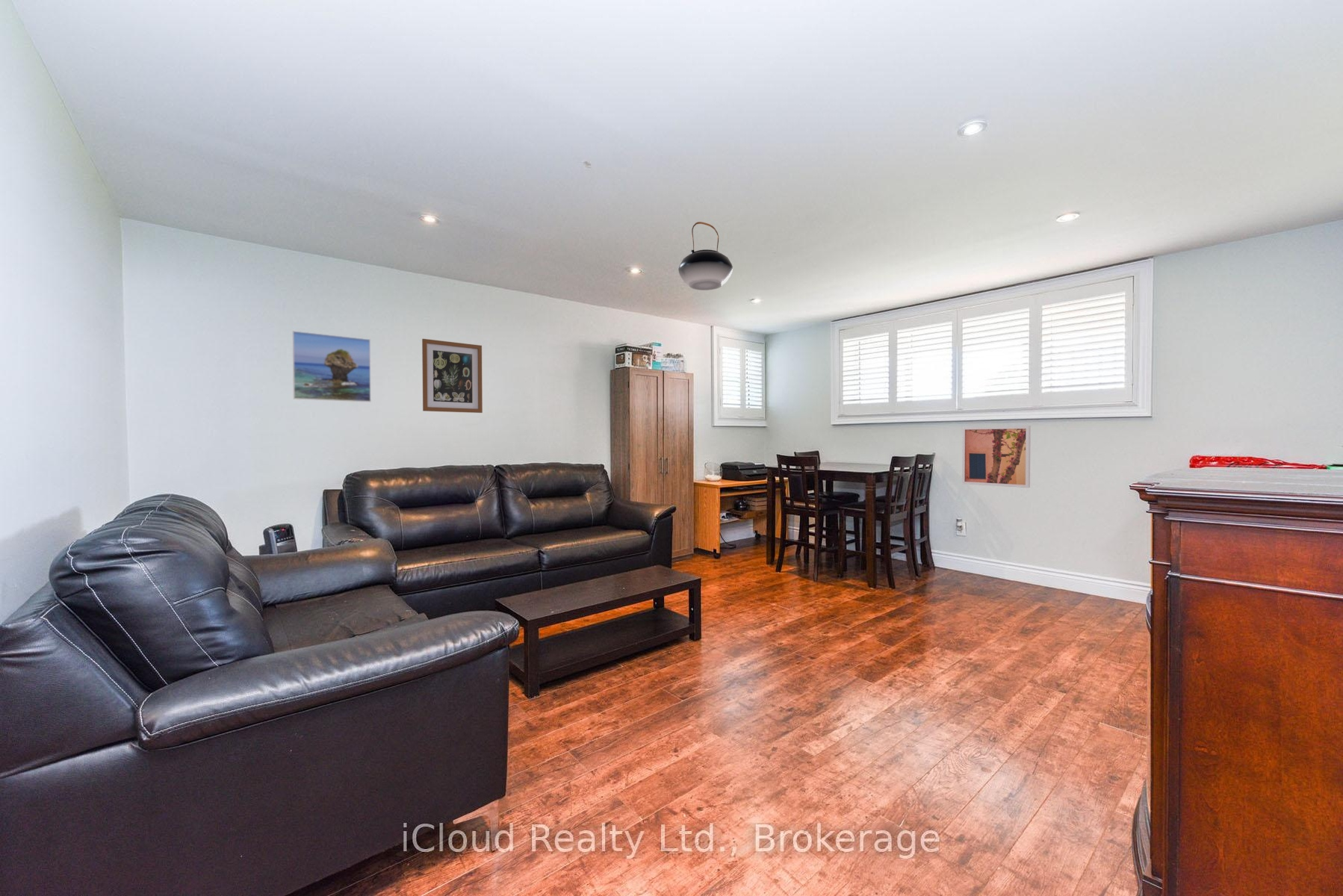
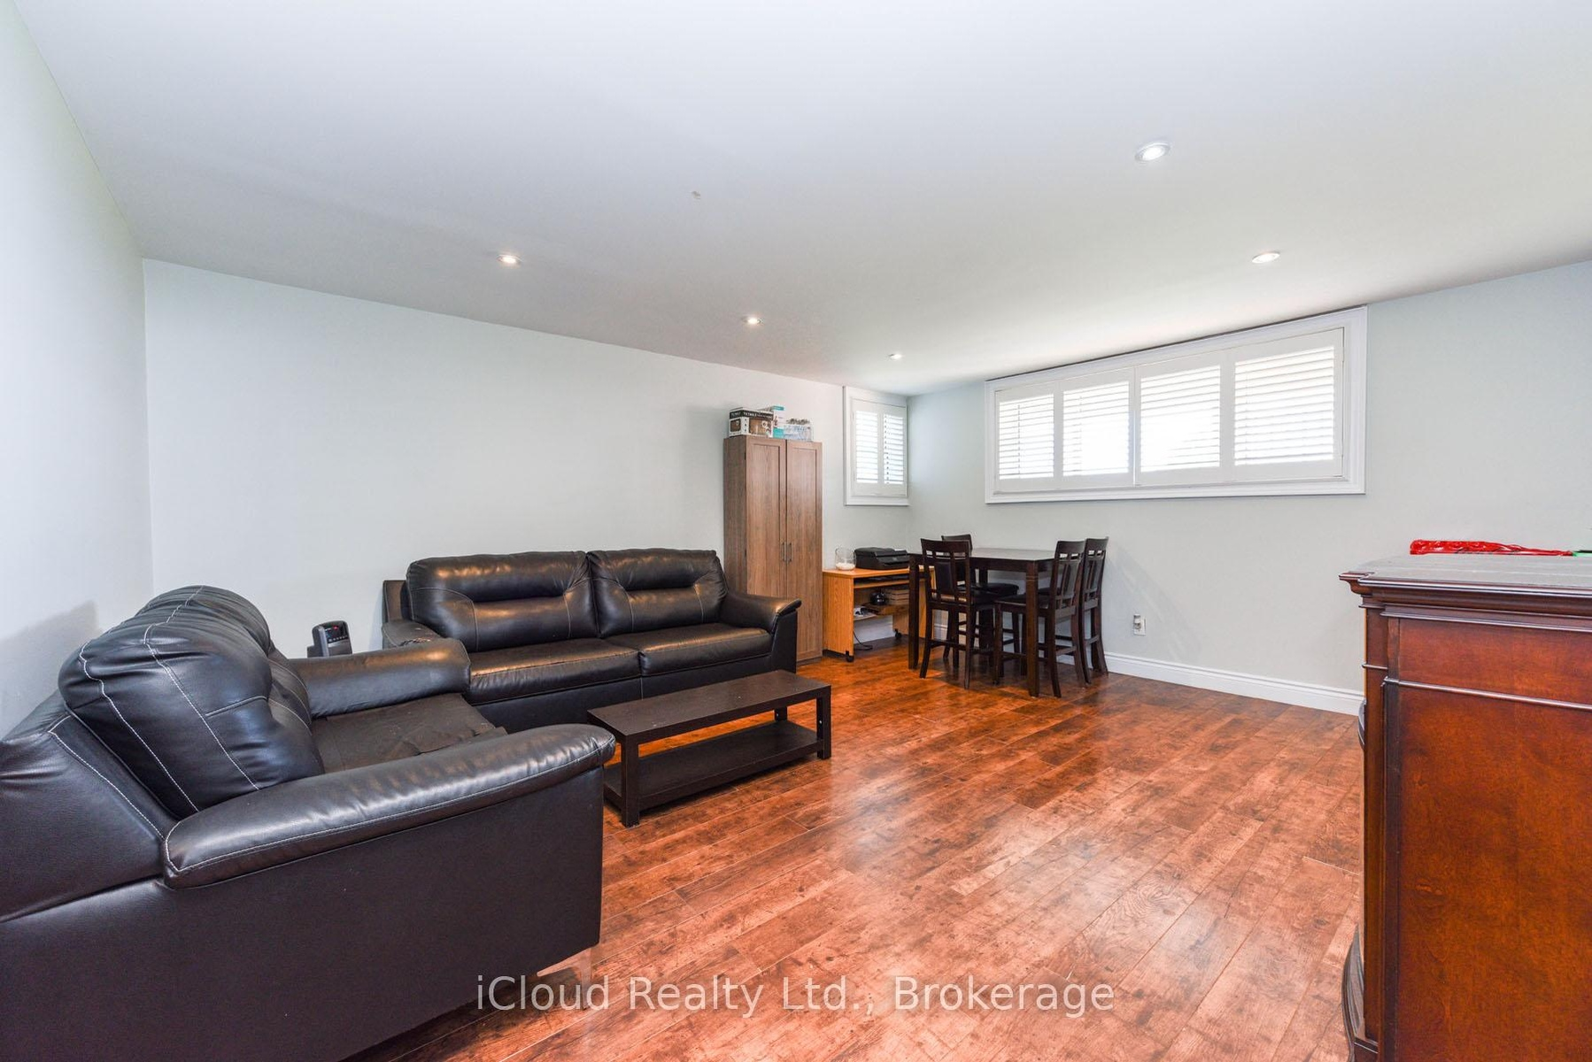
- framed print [292,330,372,402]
- wall art [421,338,483,414]
- wall art [961,425,1032,488]
- pendant light [678,221,733,291]
